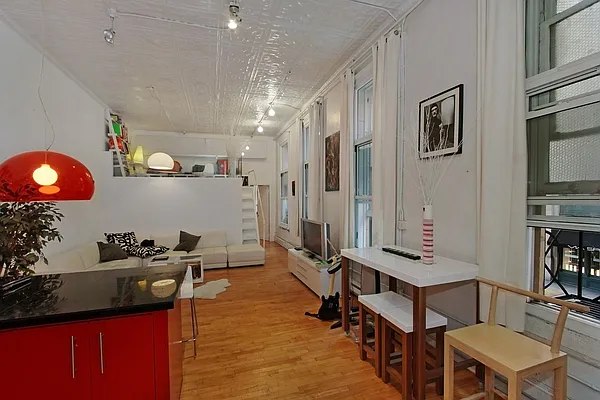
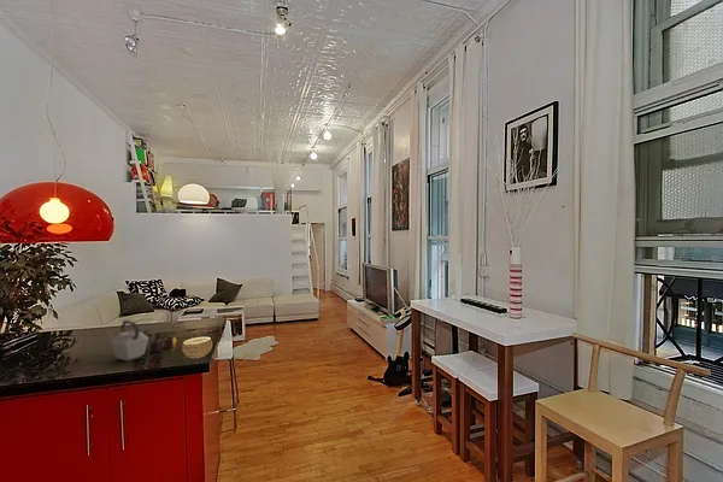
+ kettle [110,319,175,363]
